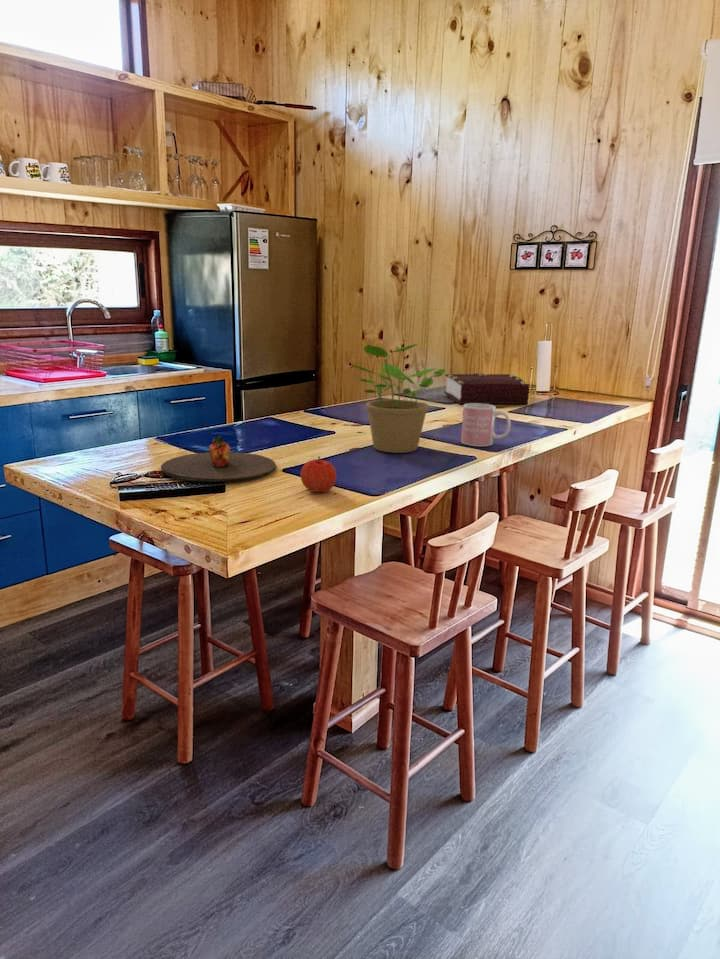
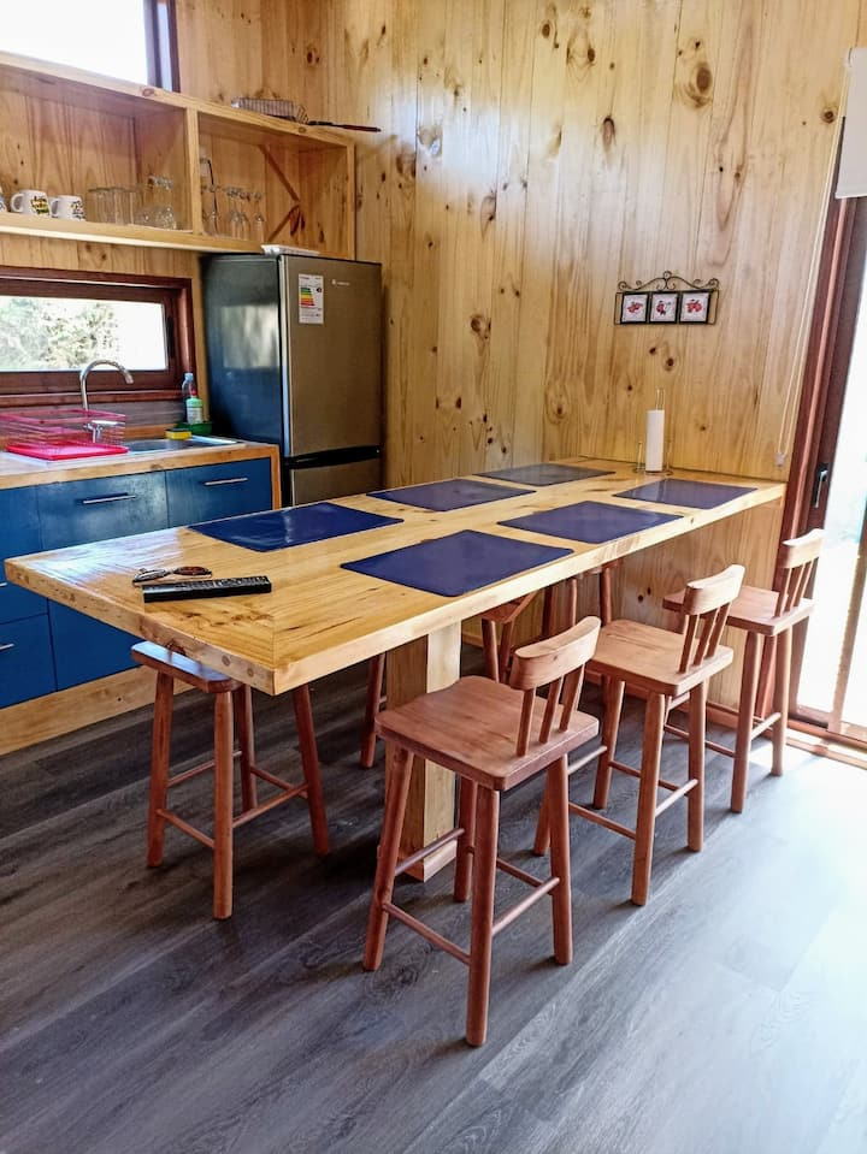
- plate [160,435,277,483]
- potted plant [349,343,447,454]
- mug [460,403,512,447]
- book [443,372,530,405]
- apple [300,455,338,494]
